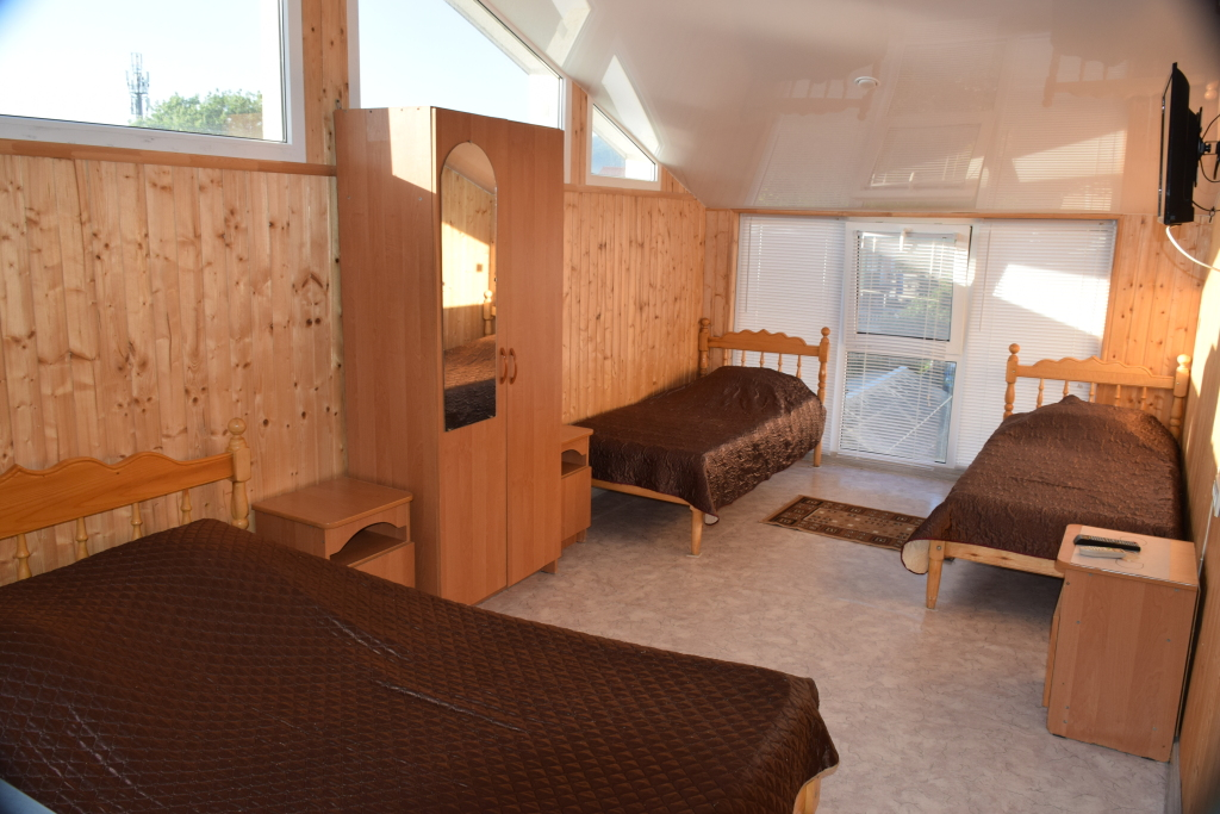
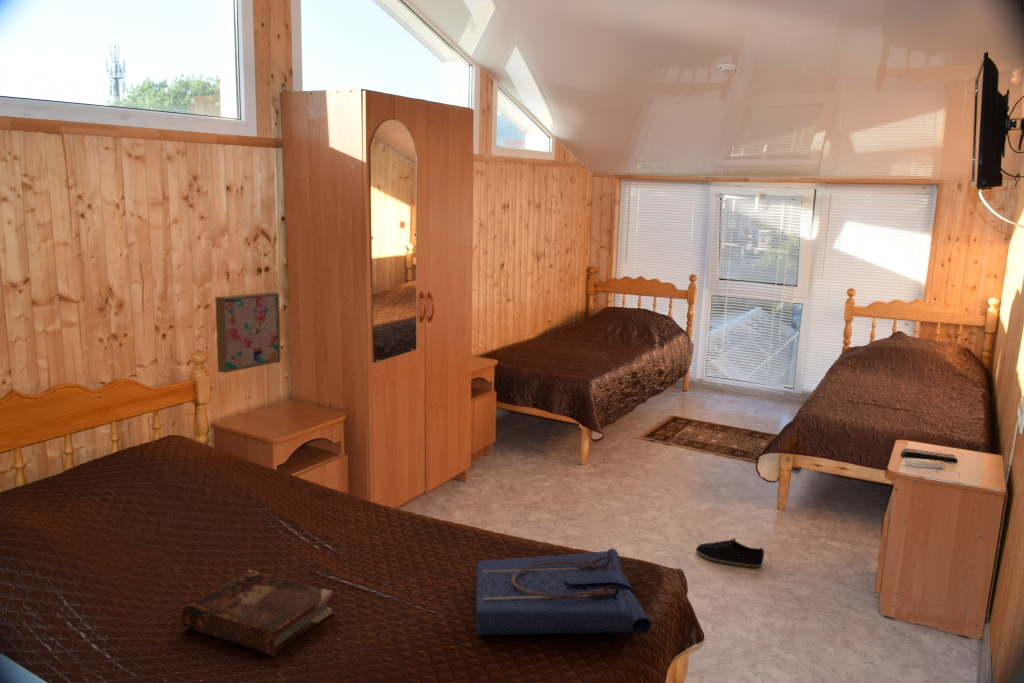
+ wall art [214,291,282,374]
+ book [179,568,334,657]
+ shoe [695,537,765,569]
+ tote bag [475,548,653,636]
